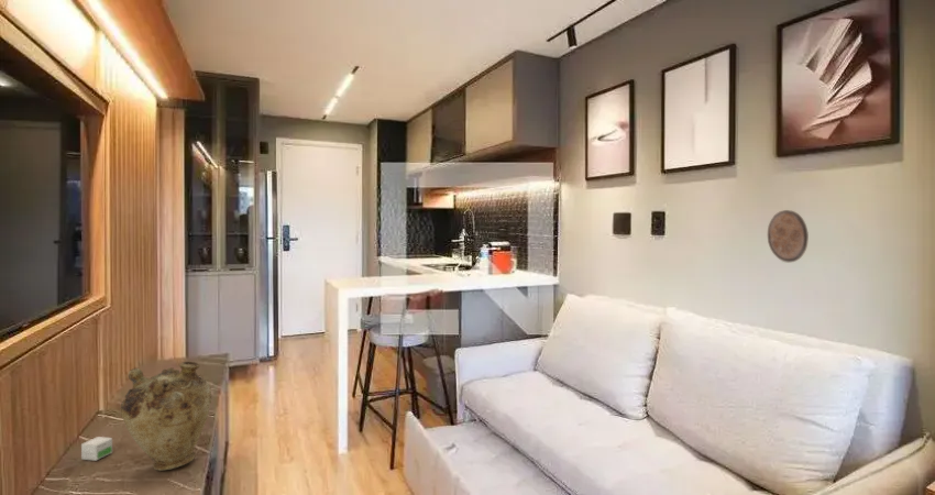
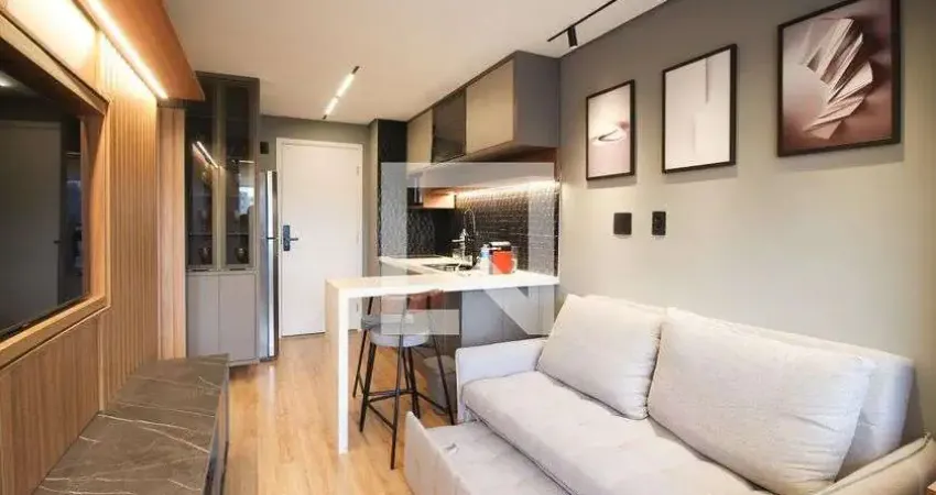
- vase [120,361,212,472]
- decorative medallion [767,209,810,264]
- small box [80,436,113,462]
